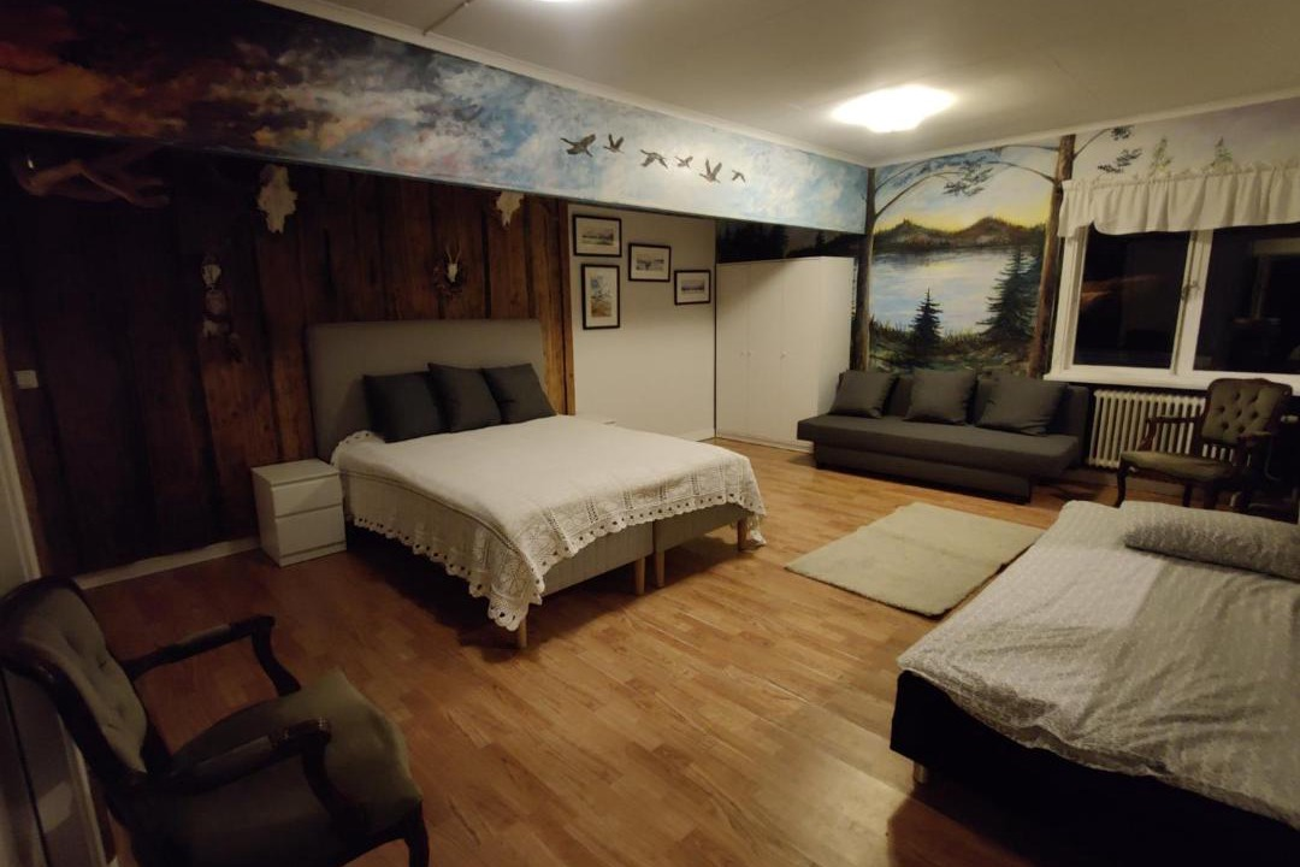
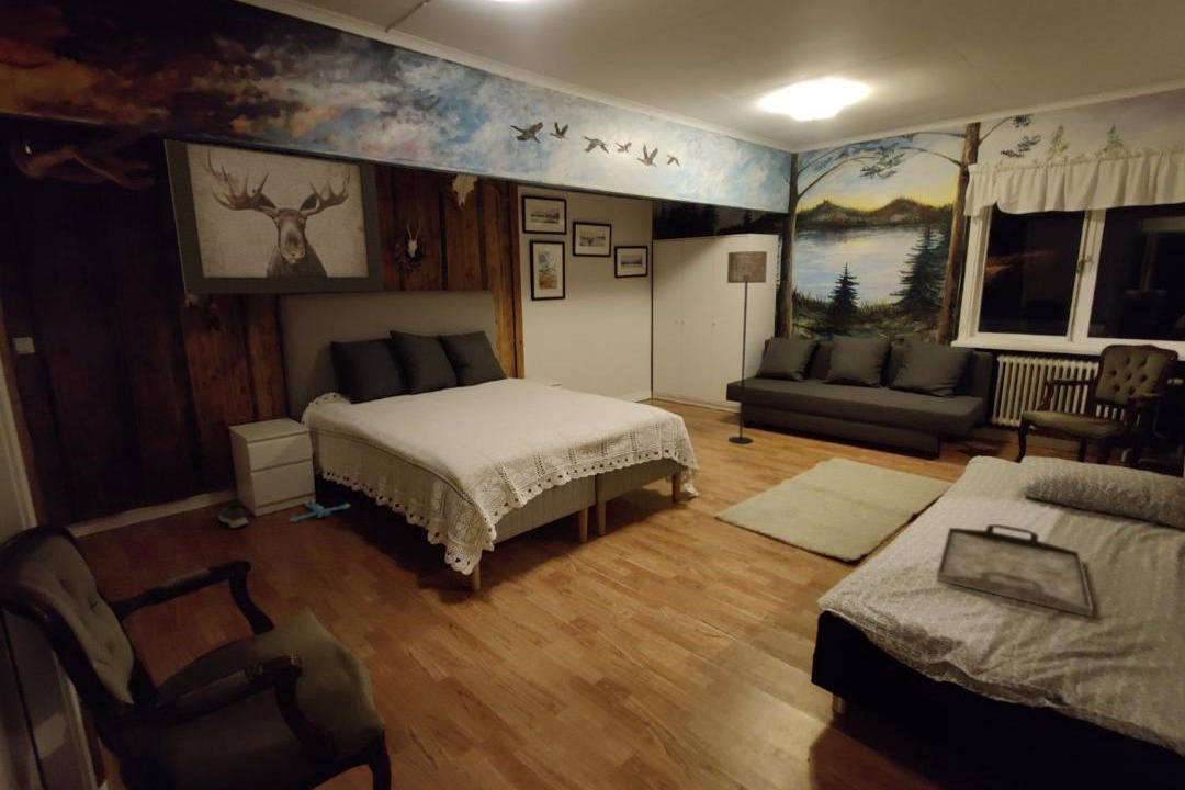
+ serving tray [935,523,1094,618]
+ wall art [163,139,385,295]
+ plush toy [289,498,351,522]
+ floor lamp [726,250,768,444]
+ shoe [217,503,249,529]
